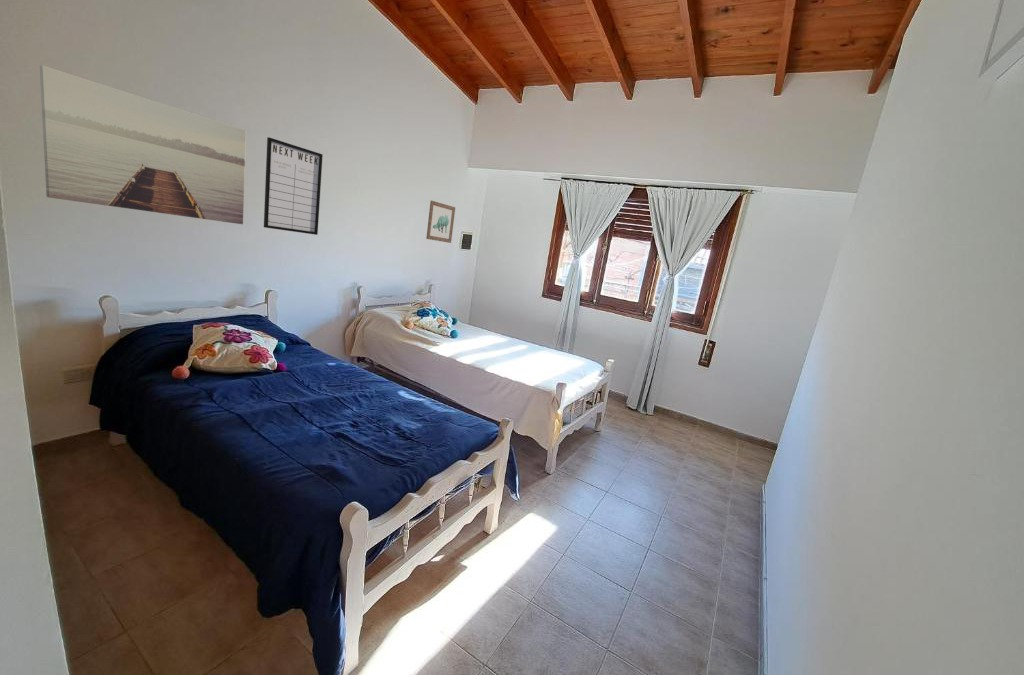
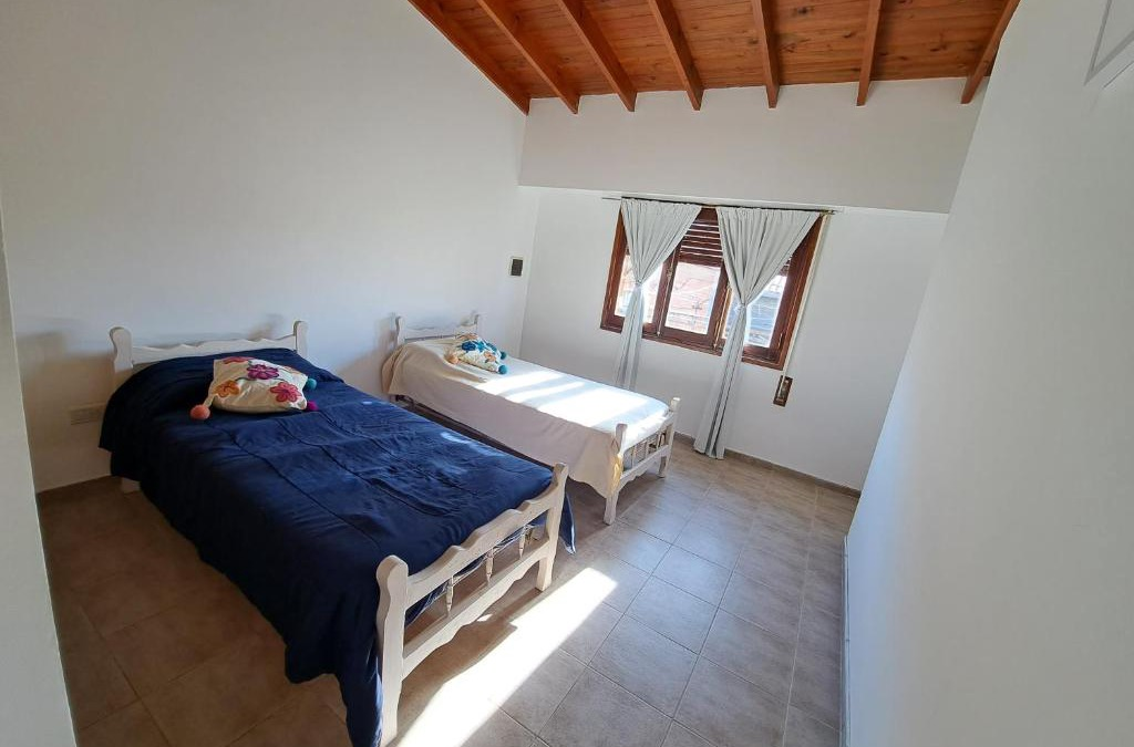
- writing board [263,136,324,236]
- wall art [425,199,456,244]
- wall art [39,64,247,225]
